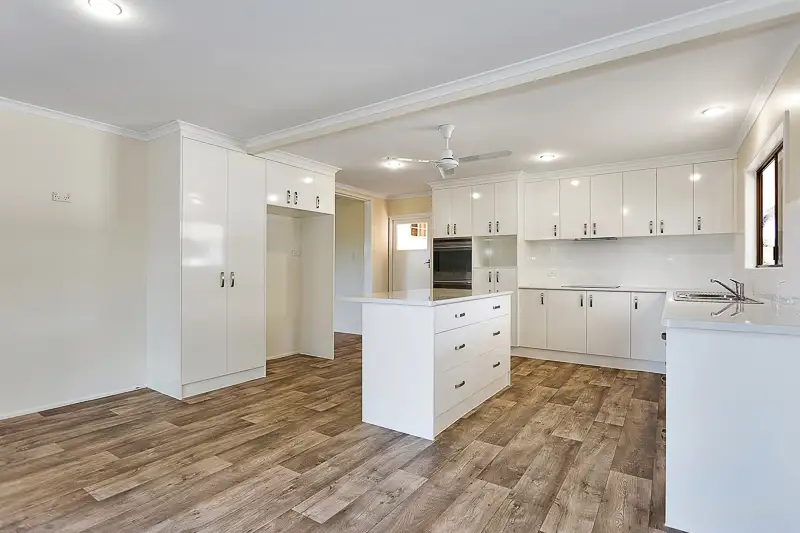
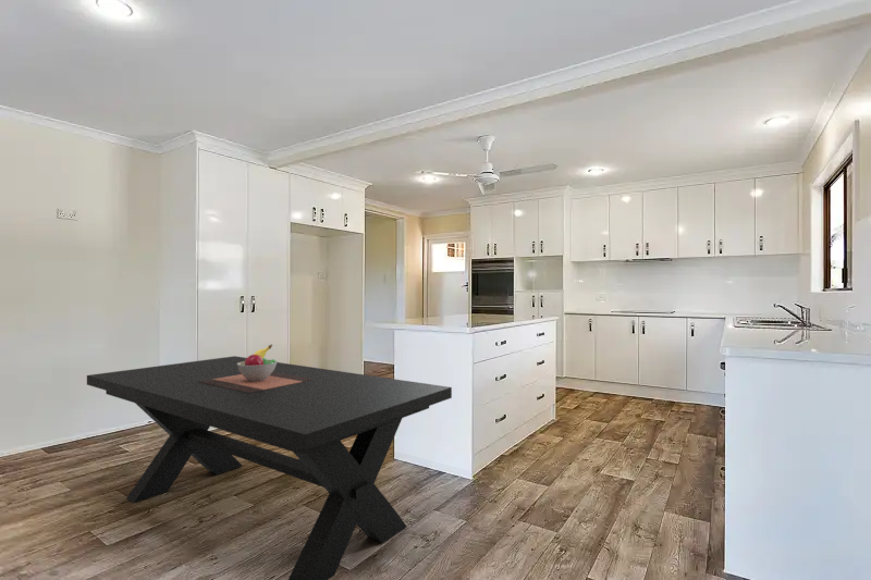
+ dining table [86,343,453,580]
